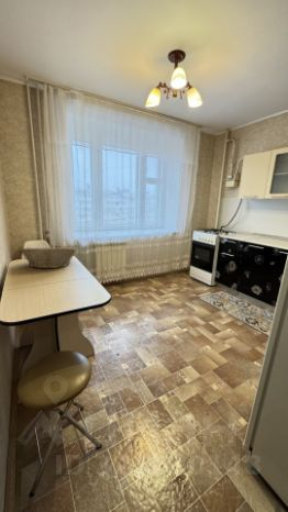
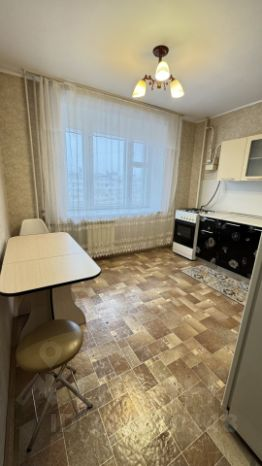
- fruit basket [19,246,77,269]
